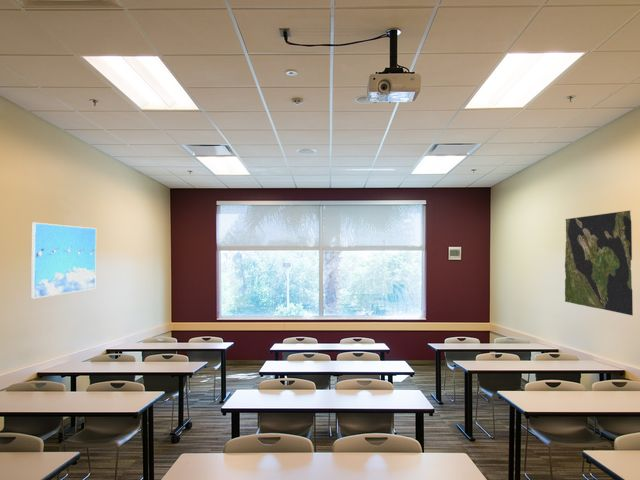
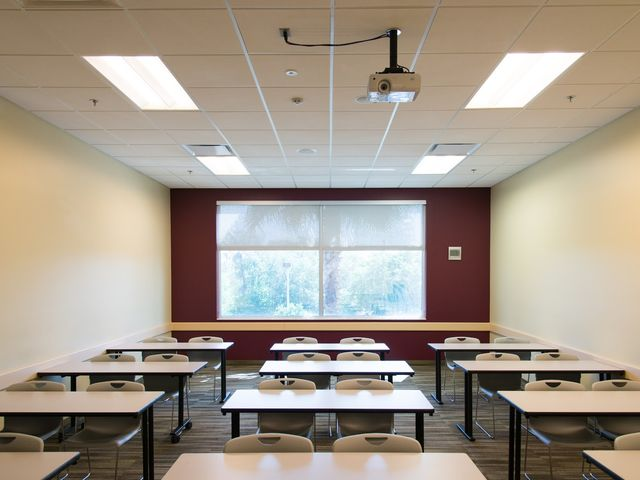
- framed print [29,222,97,300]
- world map [564,209,634,316]
